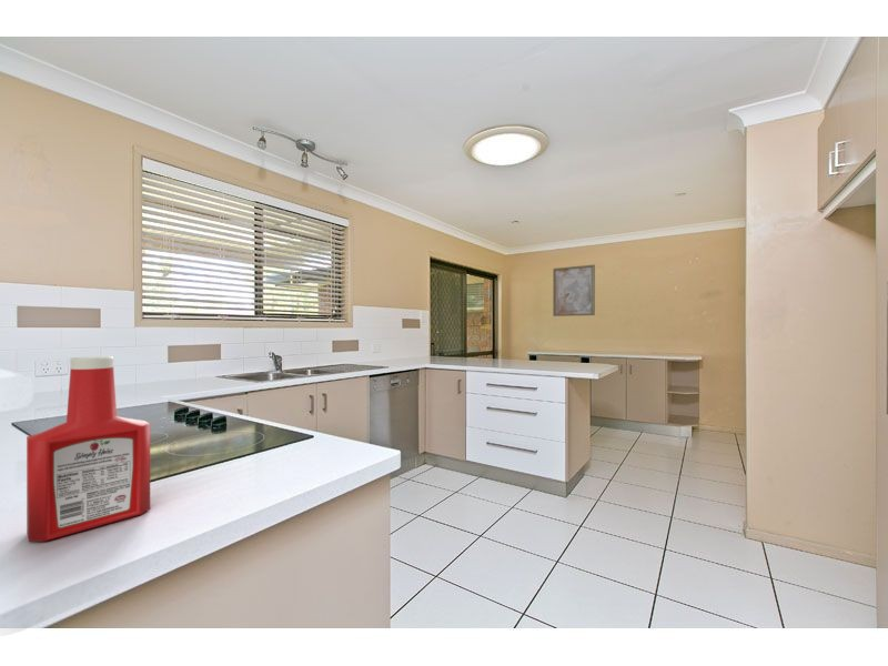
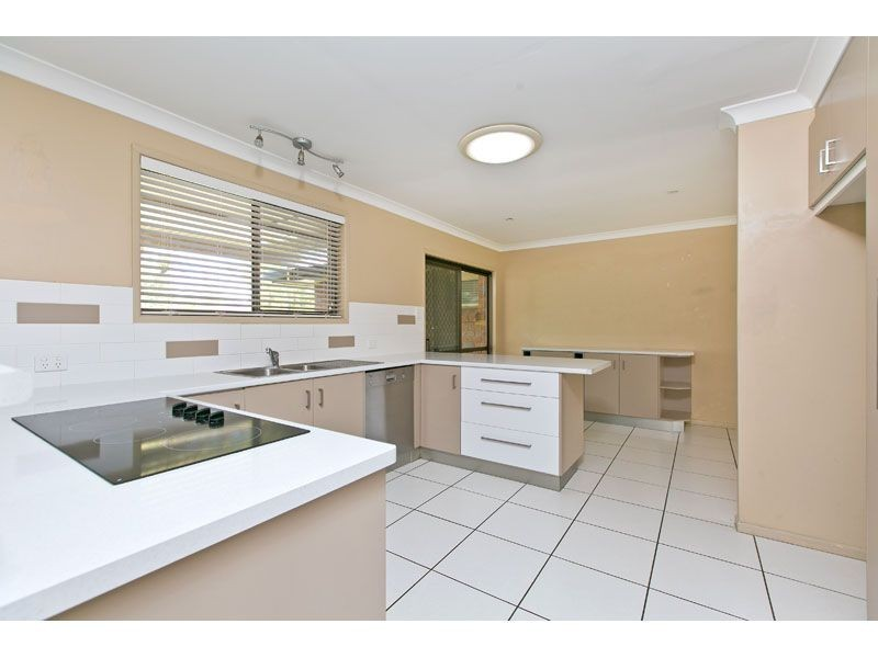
- soap bottle [26,355,151,543]
- wall art [552,264,596,317]
